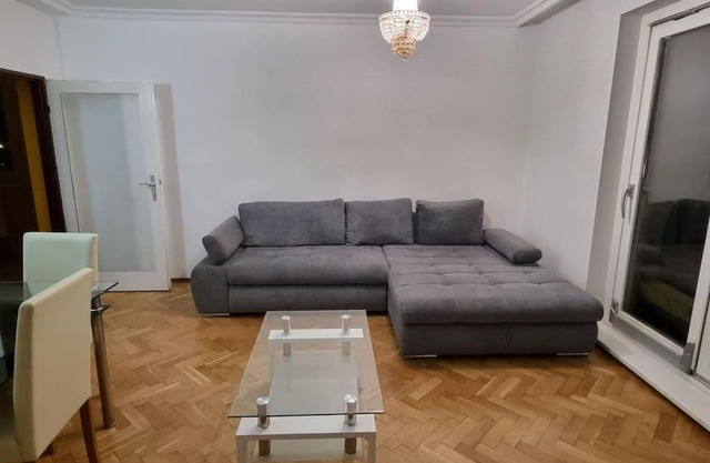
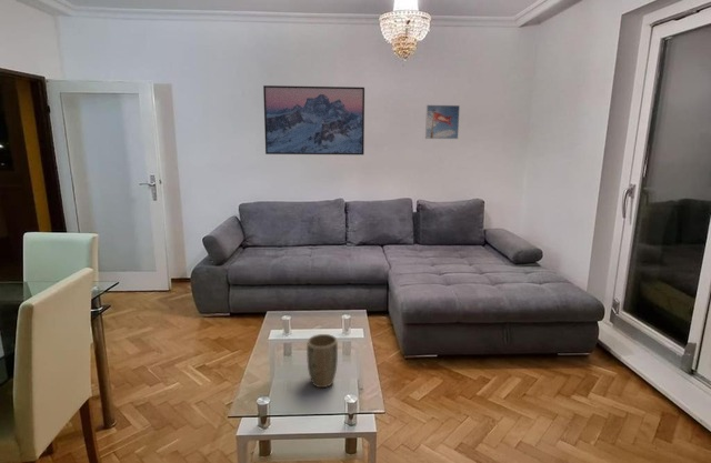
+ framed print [262,84,365,155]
+ plant pot [306,333,339,389]
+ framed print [424,104,461,140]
